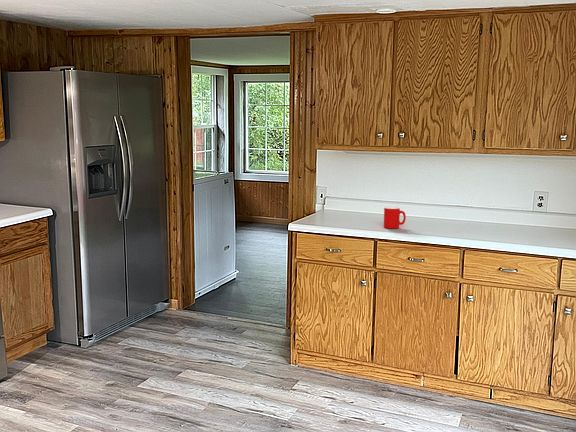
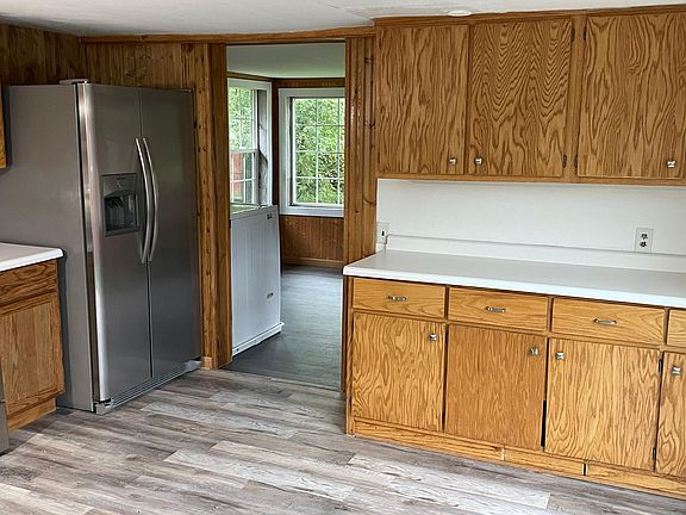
- cup [383,206,407,229]
